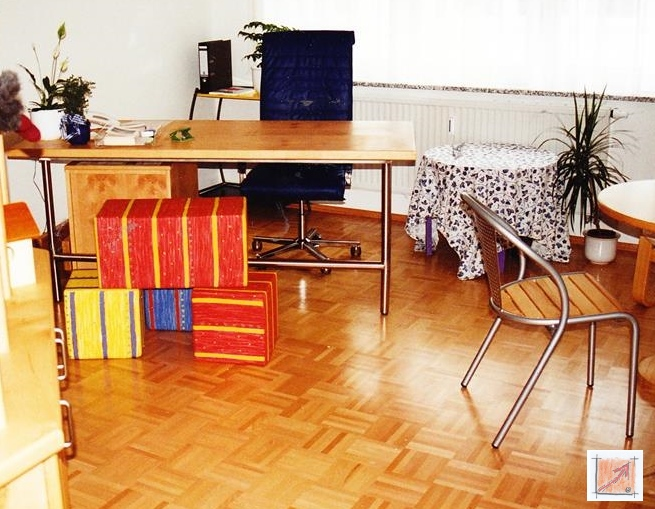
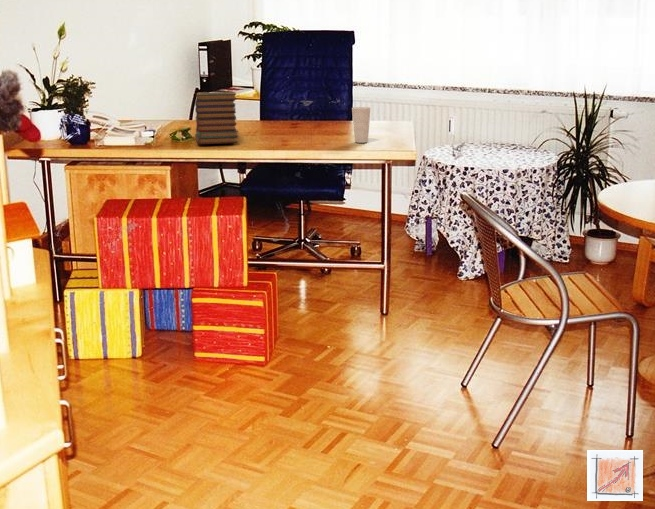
+ cup [351,106,371,144]
+ book stack [194,91,240,145]
